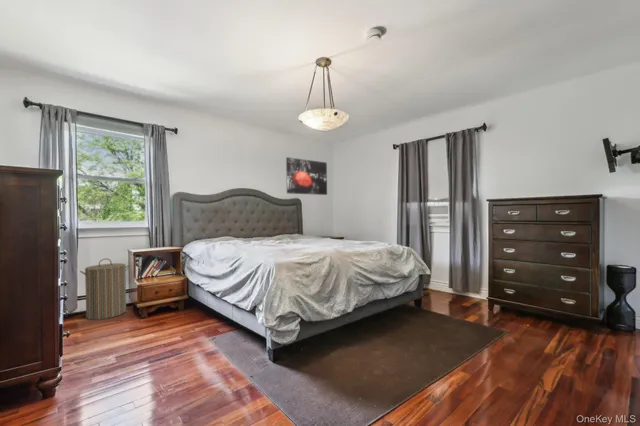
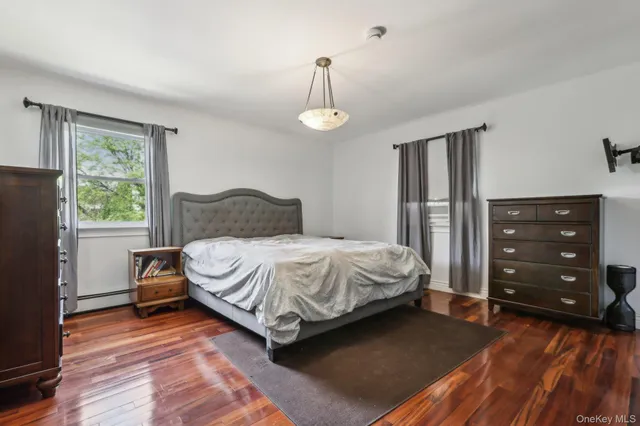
- wall art [285,156,328,196]
- laundry hamper [79,258,131,321]
